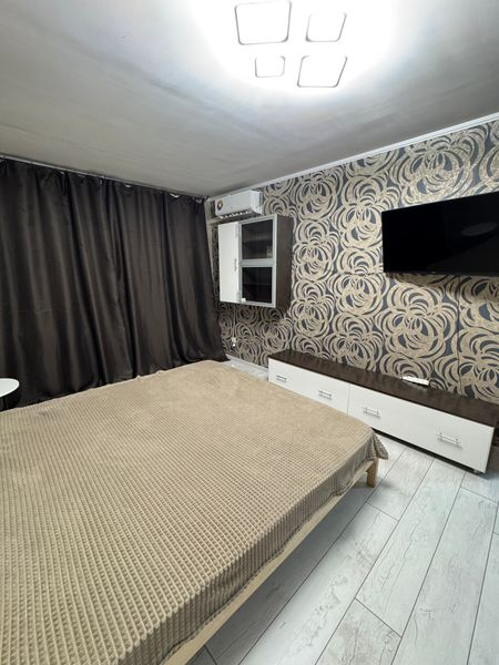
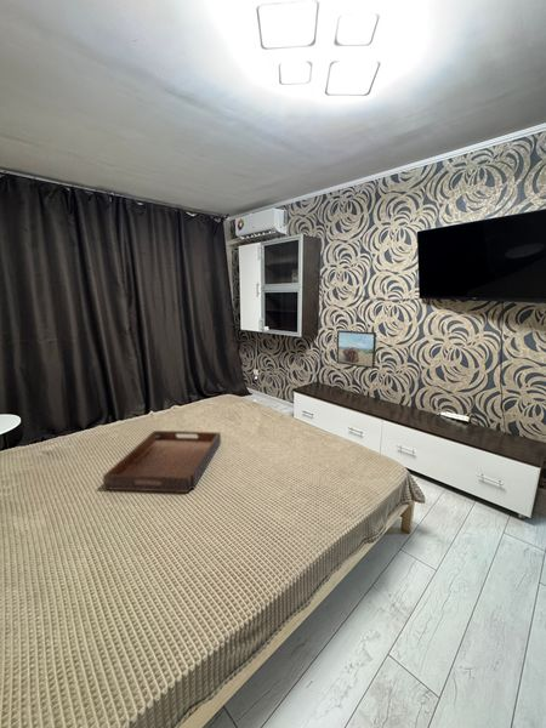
+ serving tray [102,430,222,494]
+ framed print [336,329,377,370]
